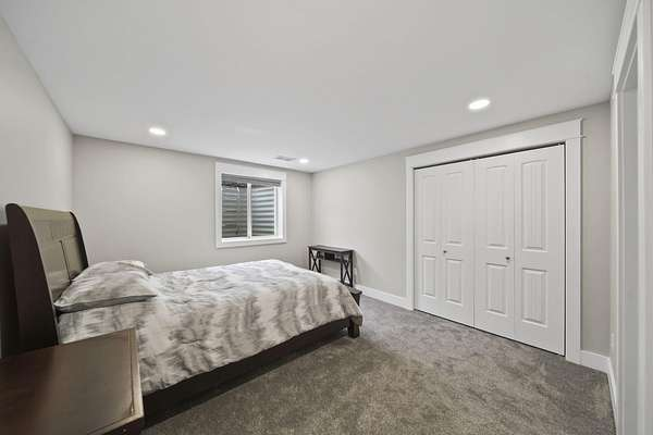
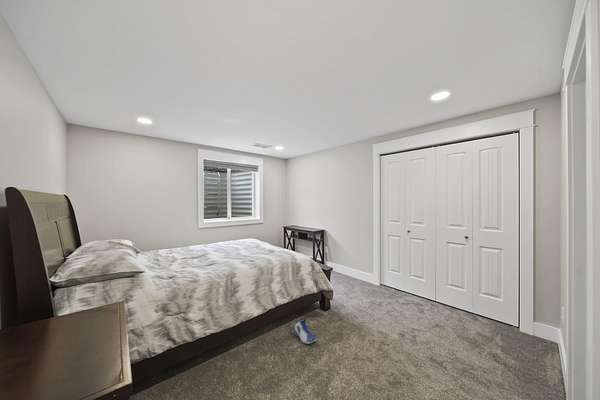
+ sneaker [292,318,318,345]
